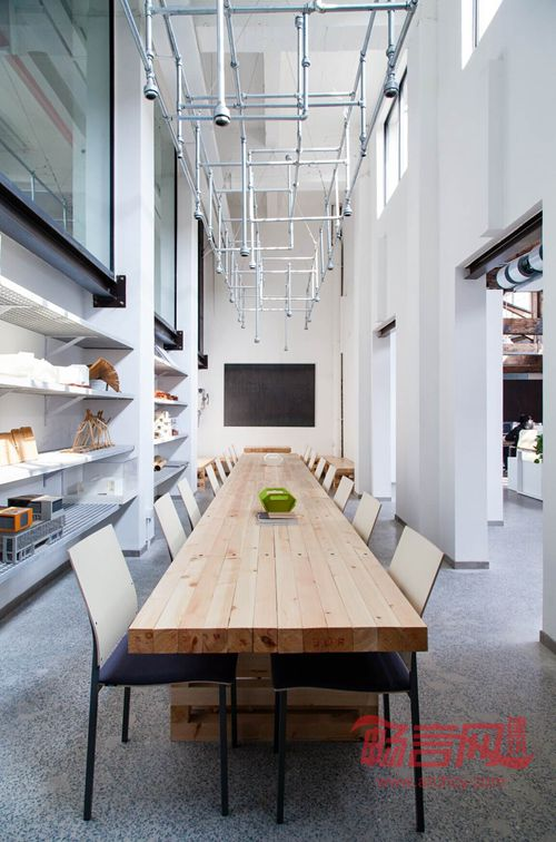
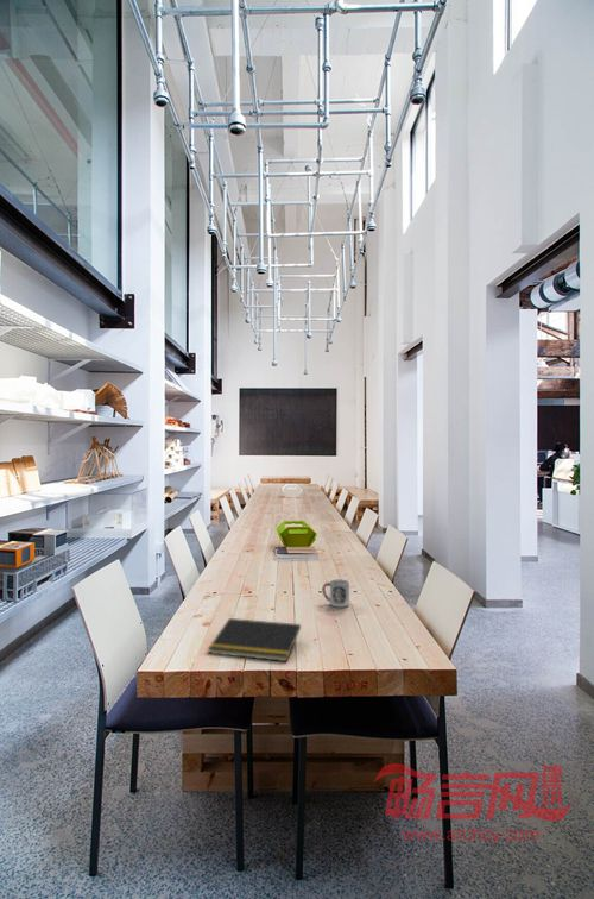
+ cup [321,578,350,609]
+ notepad [207,617,302,662]
